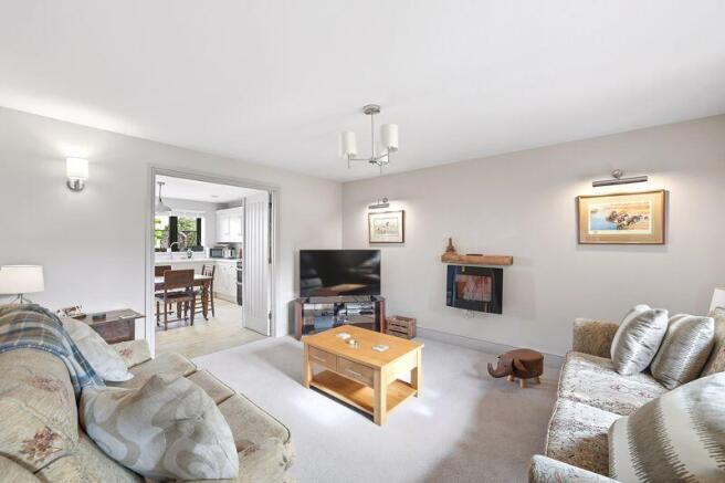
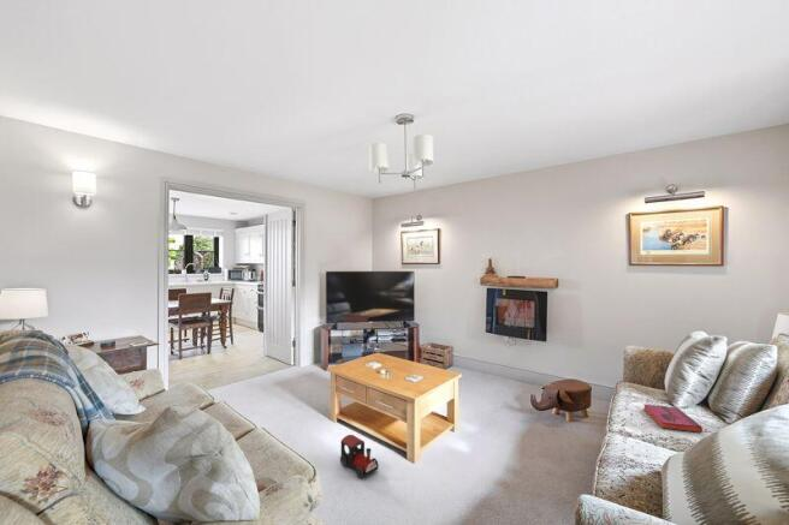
+ hardback book [642,402,704,434]
+ toy train [339,434,380,479]
